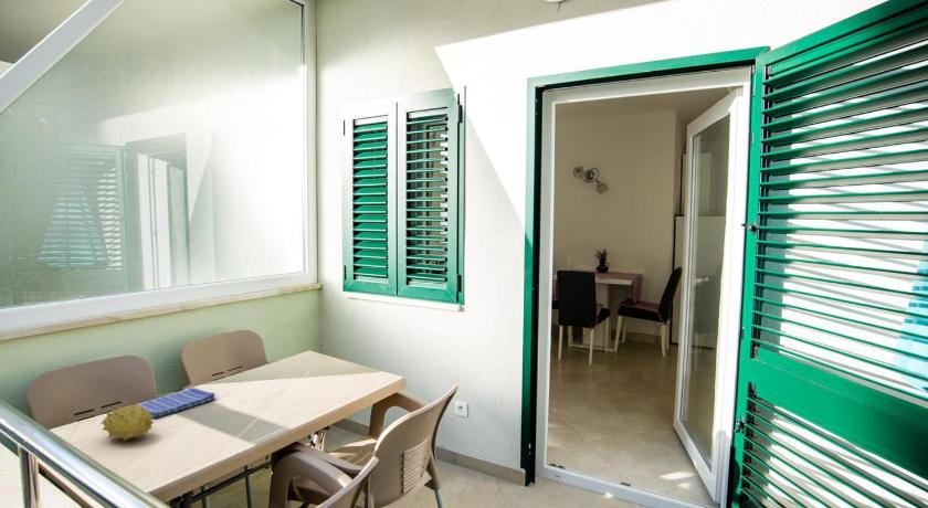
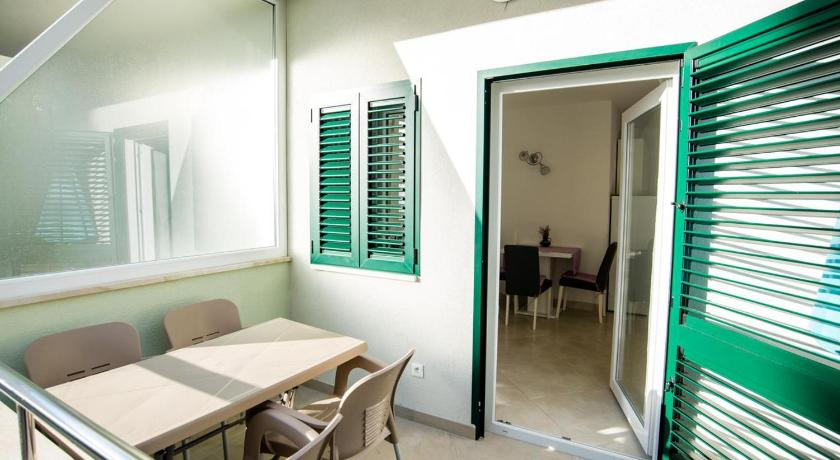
- fruit [99,403,156,443]
- dish towel [134,387,215,419]
